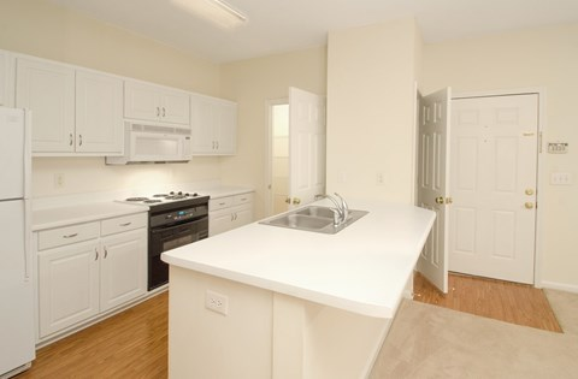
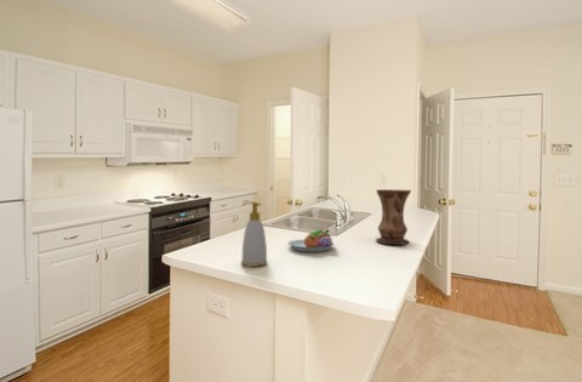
+ fruit bowl [287,228,335,252]
+ soap bottle [240,200,269,268]
+ vase [375,188,412,246]
